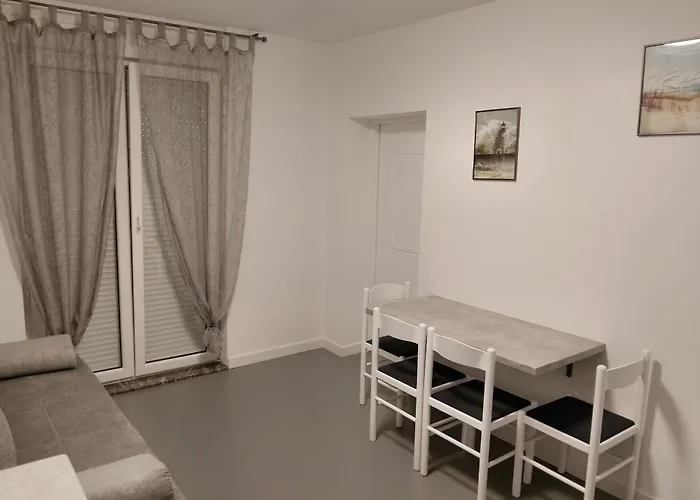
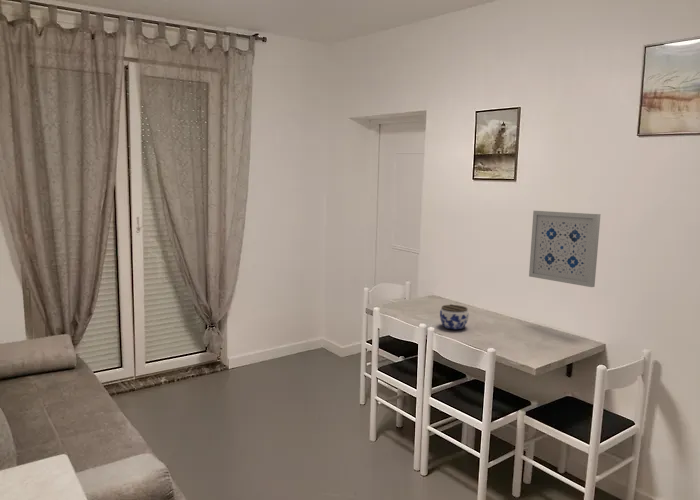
+ jar [439,303,470,331]
+ wall art [528,210,602,288]
